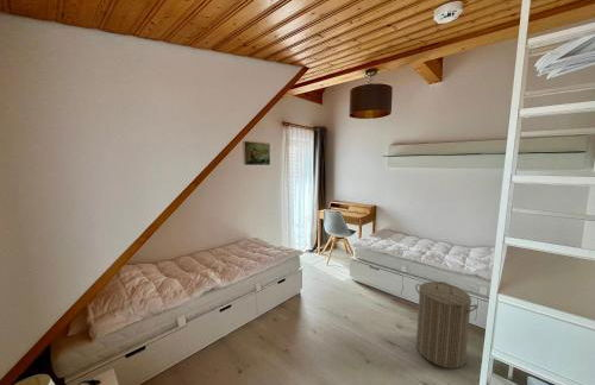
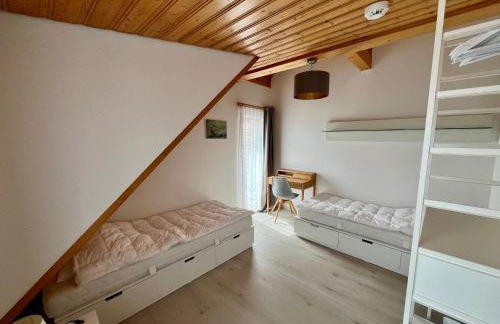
- laundry hamper [414,280,478,370]
